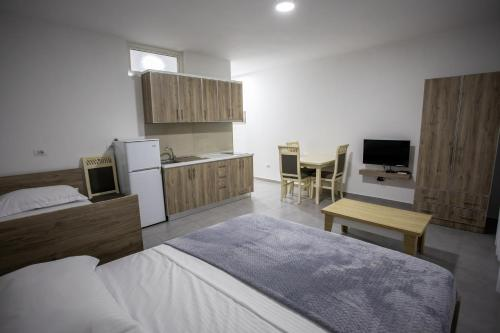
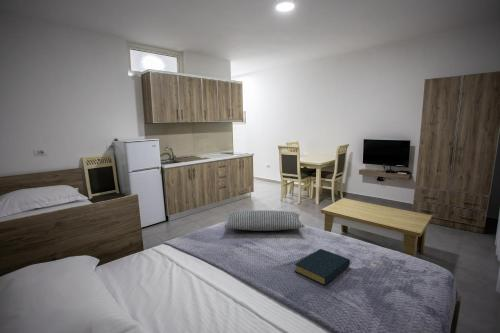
+ pillow [223,209,306,232]
+ hardback book [294,248,351,286]
